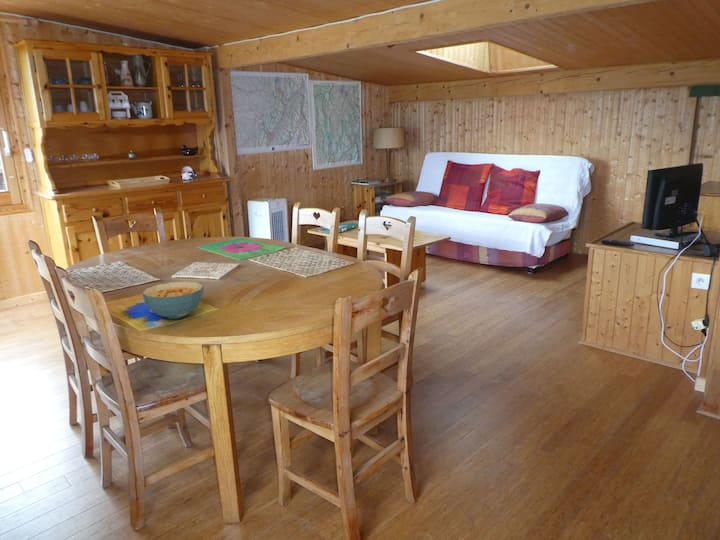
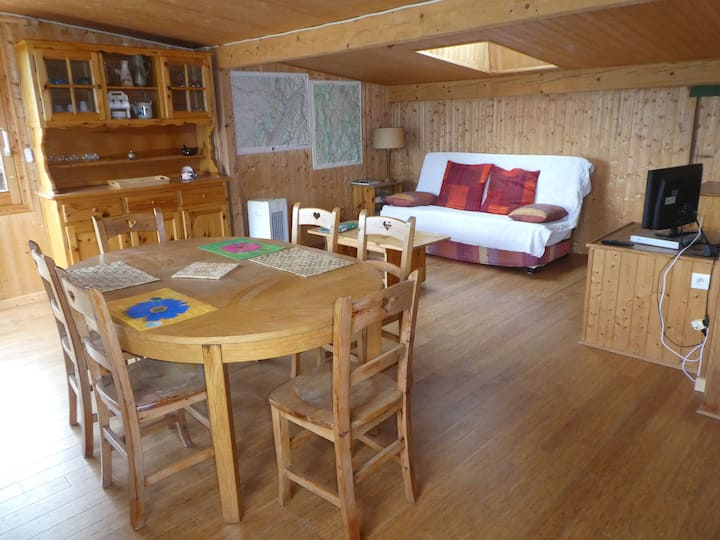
- cereal bowl [141,281,204,320]
